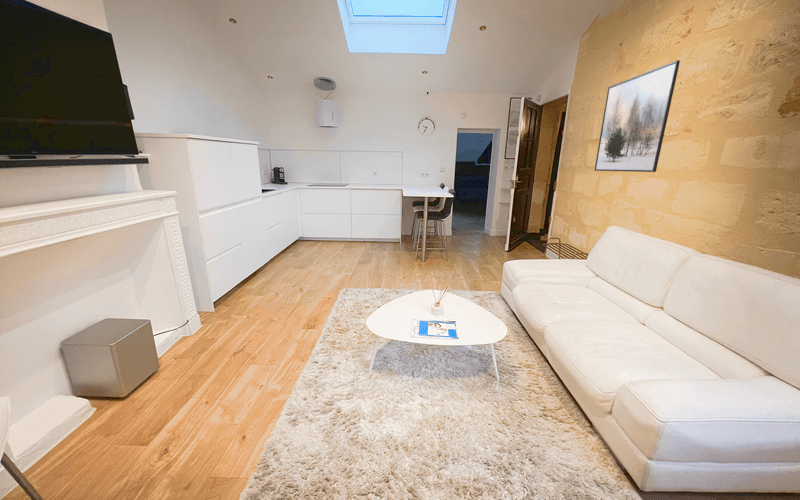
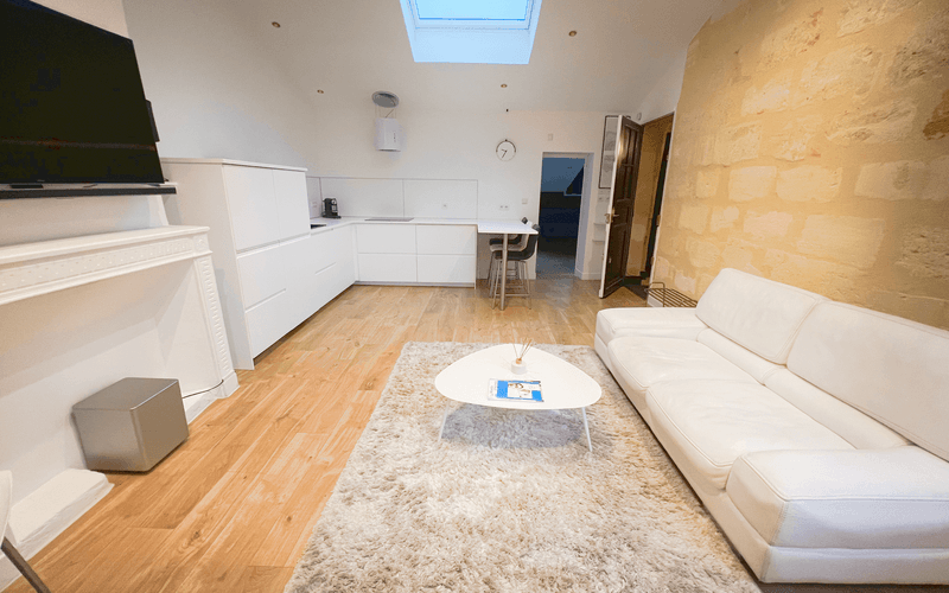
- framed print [593,59,681,173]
